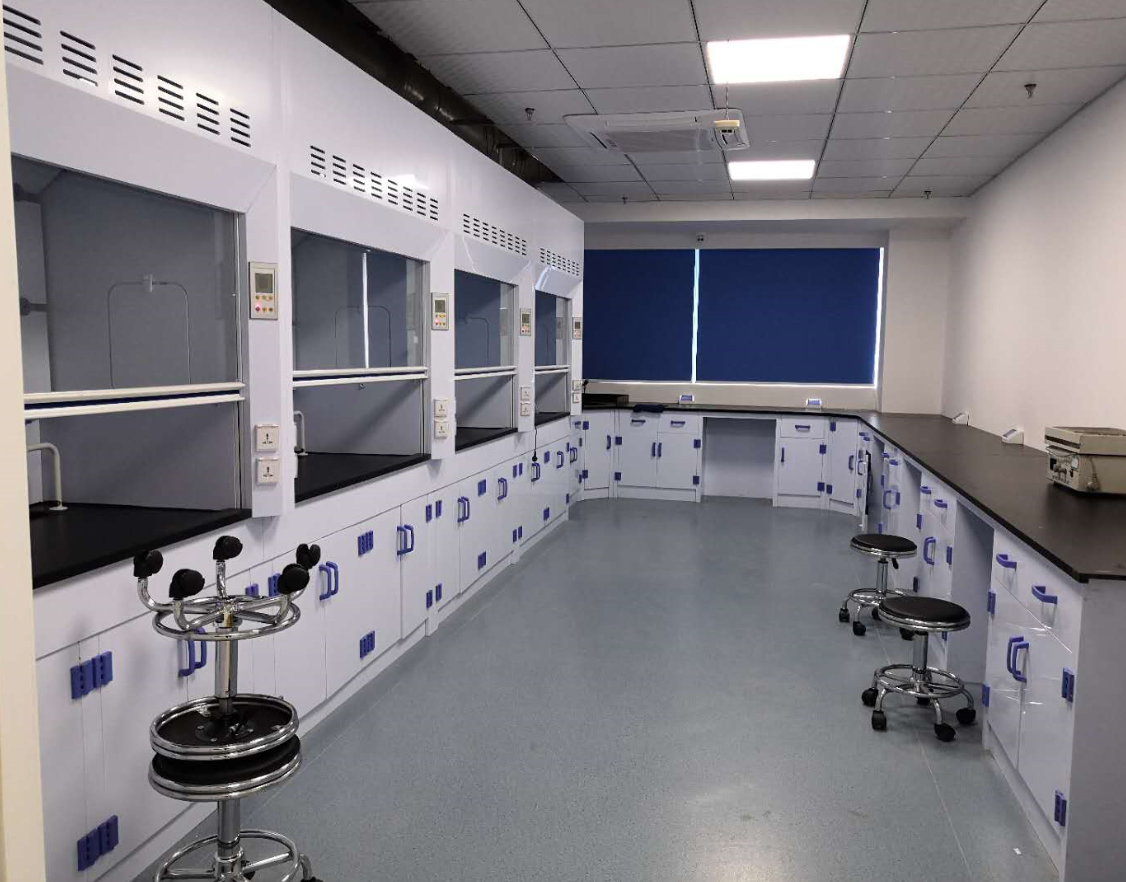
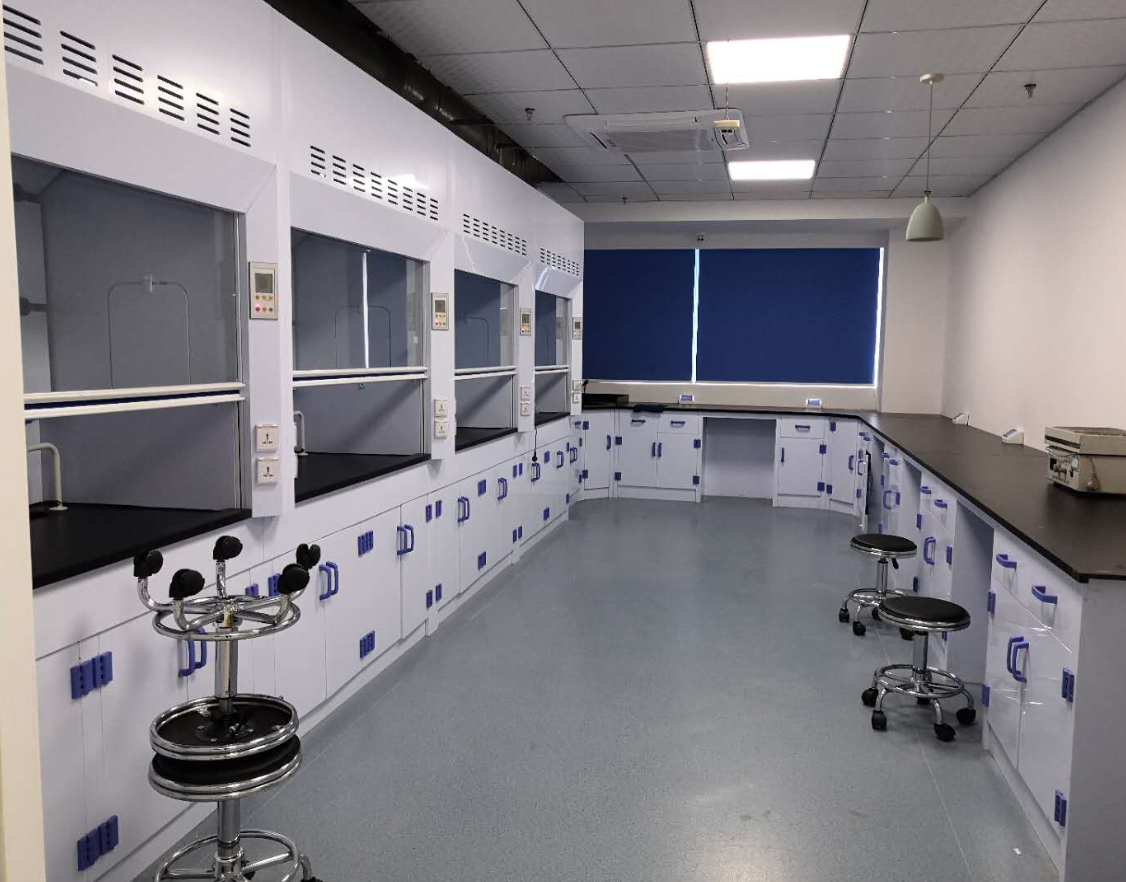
+ light fixture [905,72,945,243]
